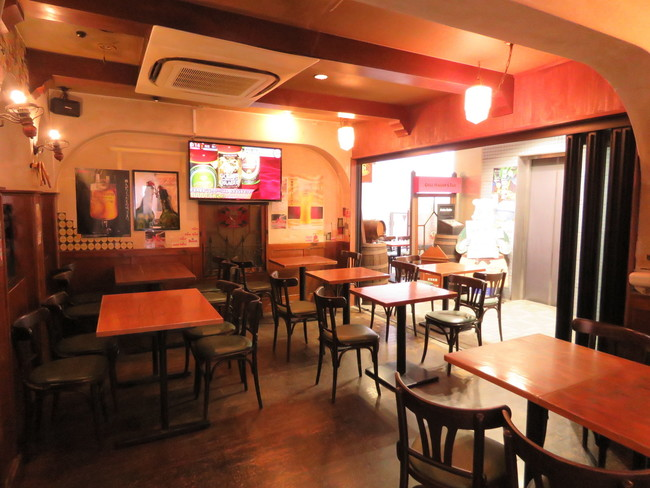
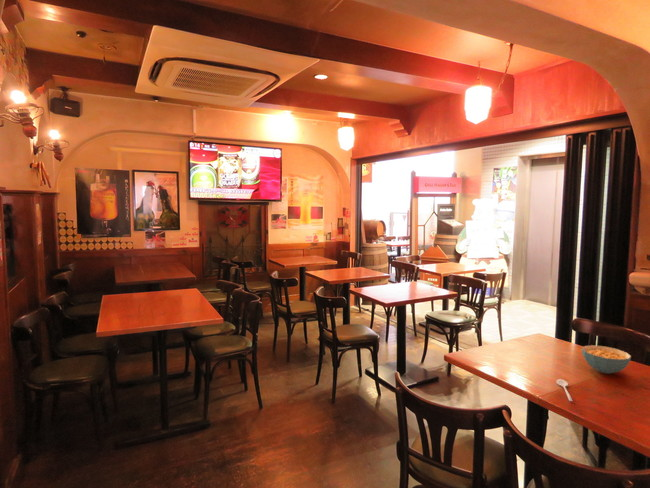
+ stirrer [555,378,573,402]
+ cereal bowl [581,344,632,375]
